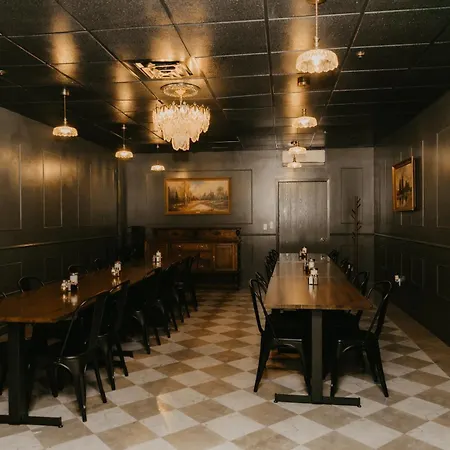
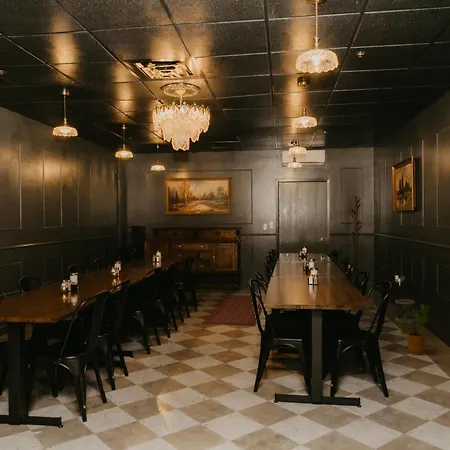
+ wastebasket [394,298,416,324]
+ rug [201,295,263,326]
+ house plant [399,303,434,356]
